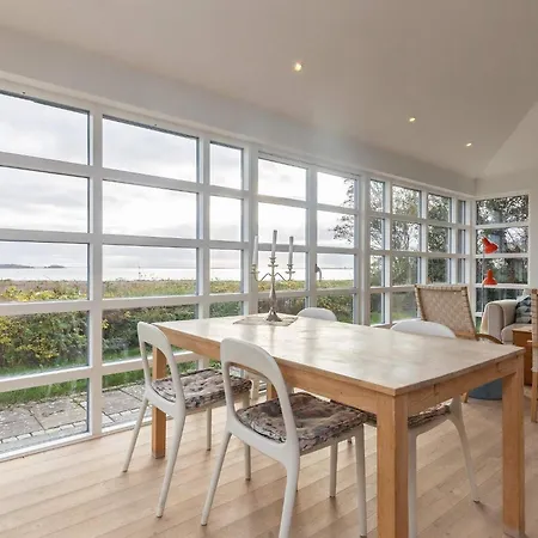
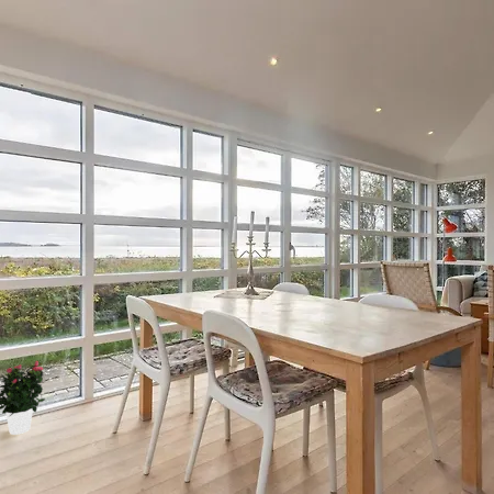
+ potted flower [0,360,46,436]
